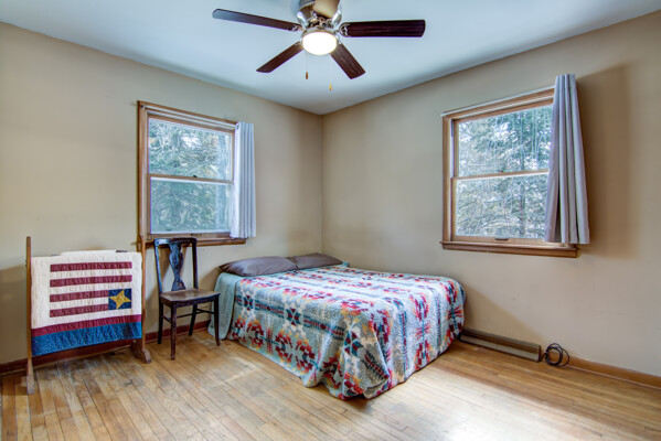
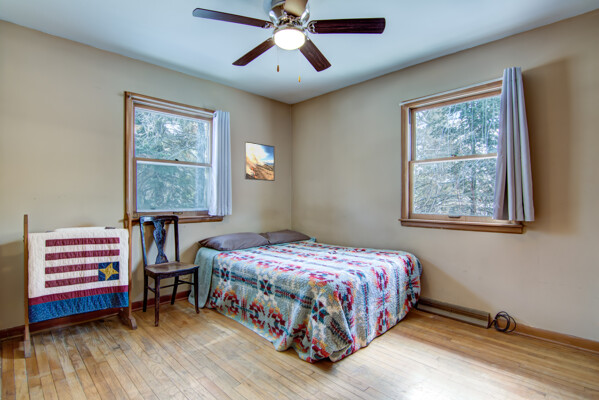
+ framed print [244,141,276,182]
